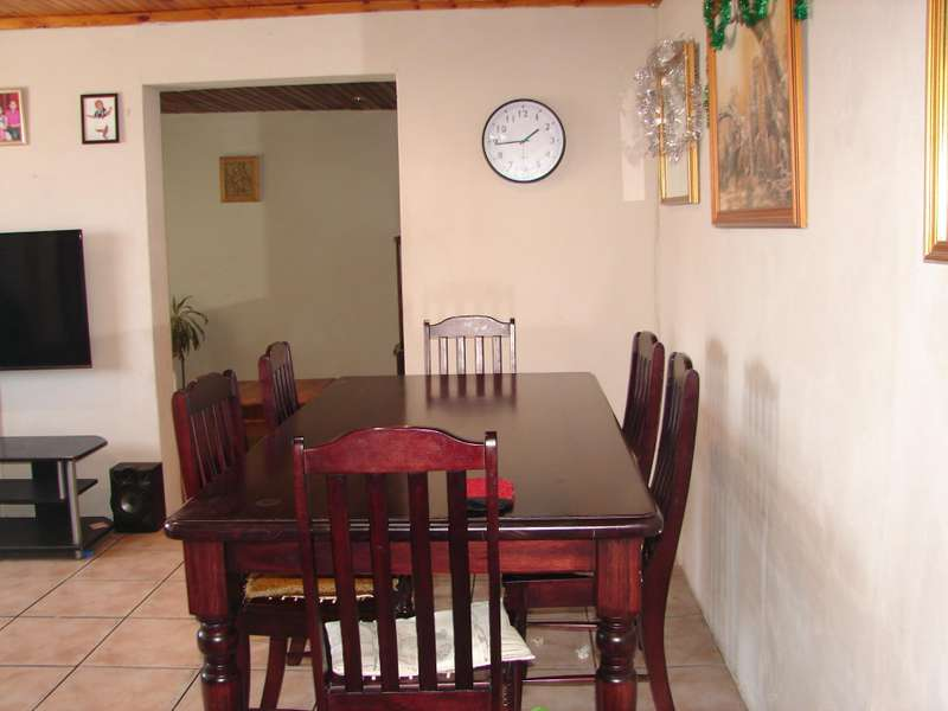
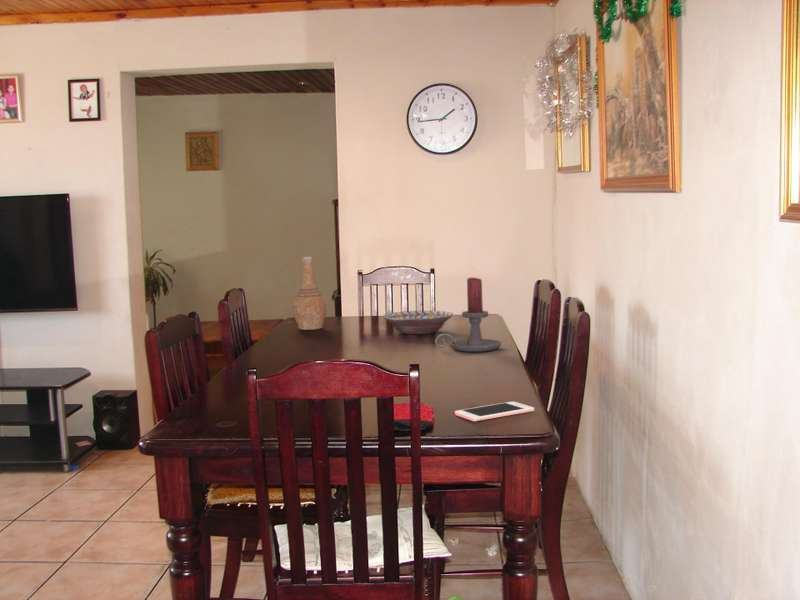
+ cell phone [454,401,535,422]
+ decorative bowl [382,310,454,335]
+ candle holder [434,276,503,353]
+ vase [292,256,328,331]
